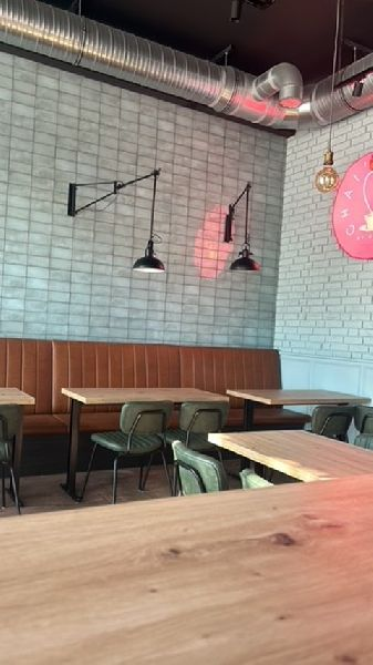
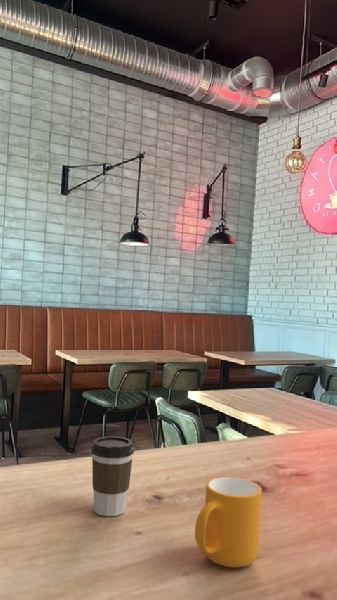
+ mug [194,476,263,569]
+ coffee cup [90,436,135,517]
